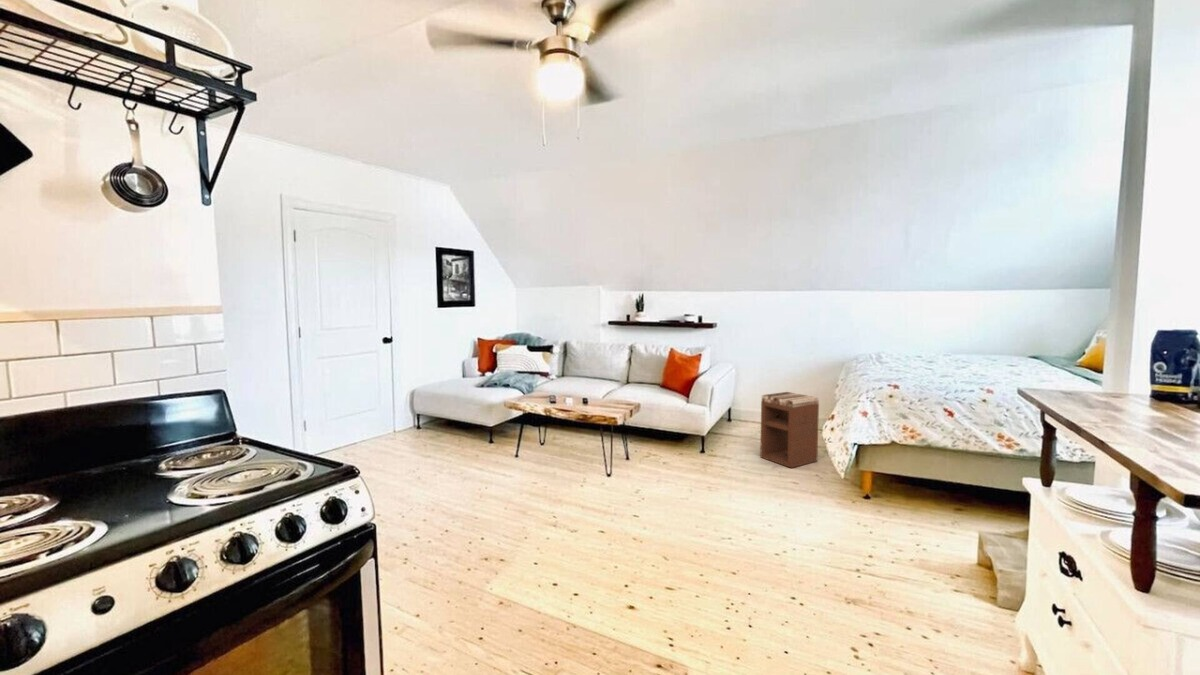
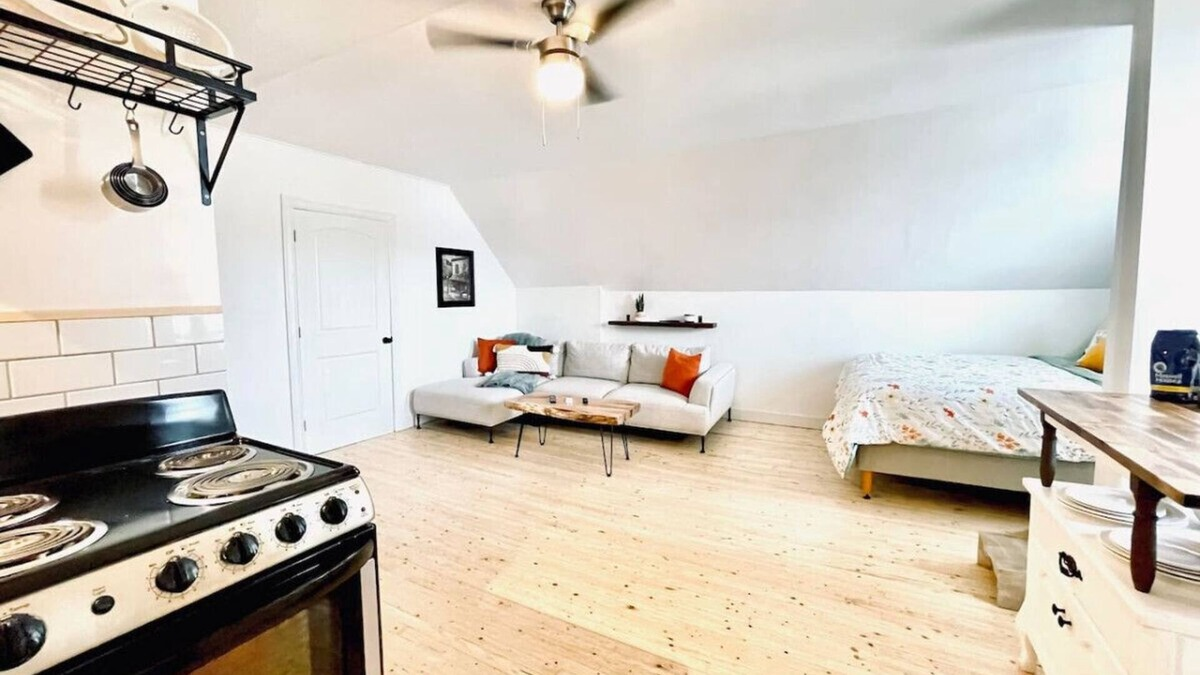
- nightstand [759,391,820,469]
